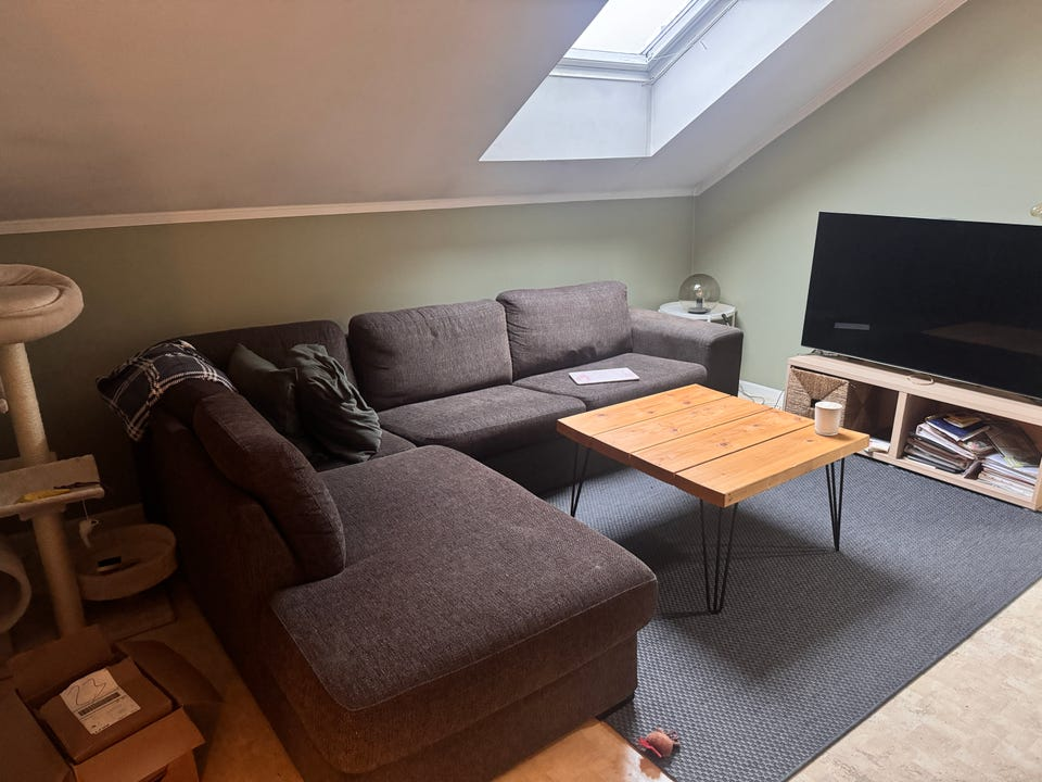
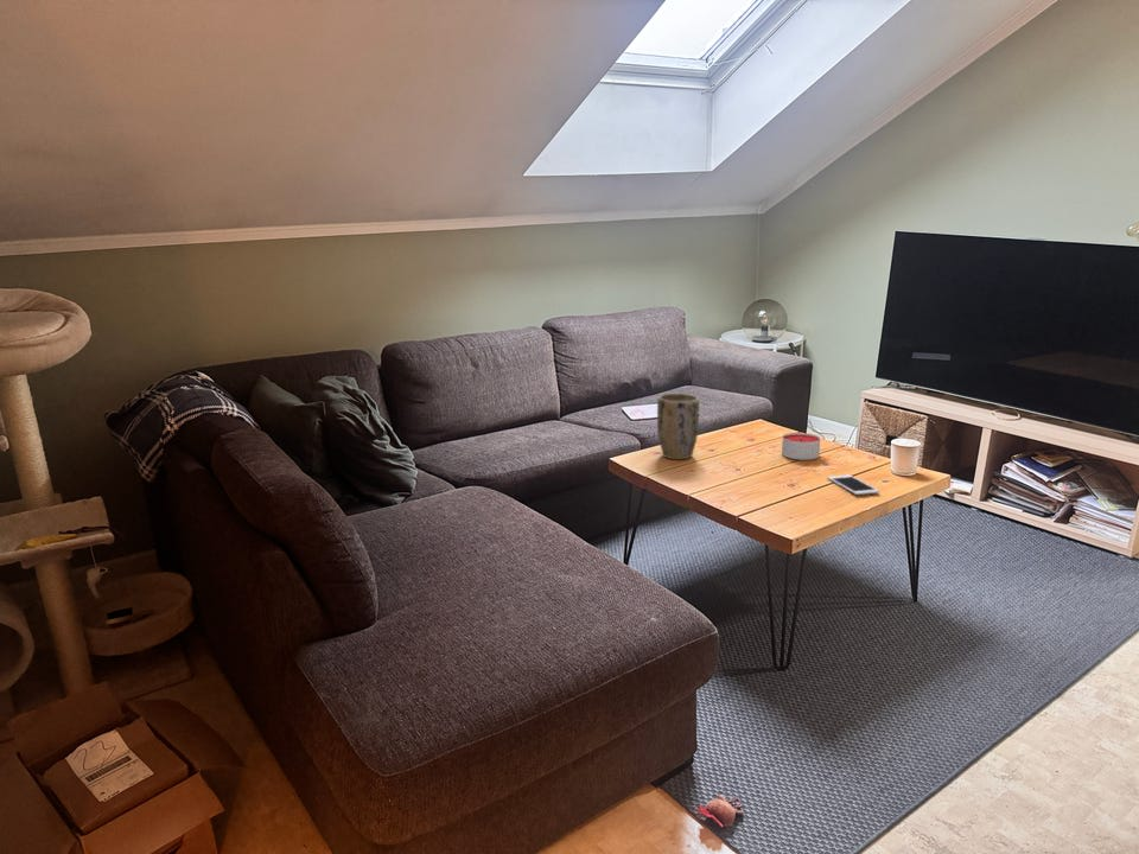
+ candle [781,432,821,461]
+ cell phone [826,473,880,496]
+ plant pot [656,393,700,460]
